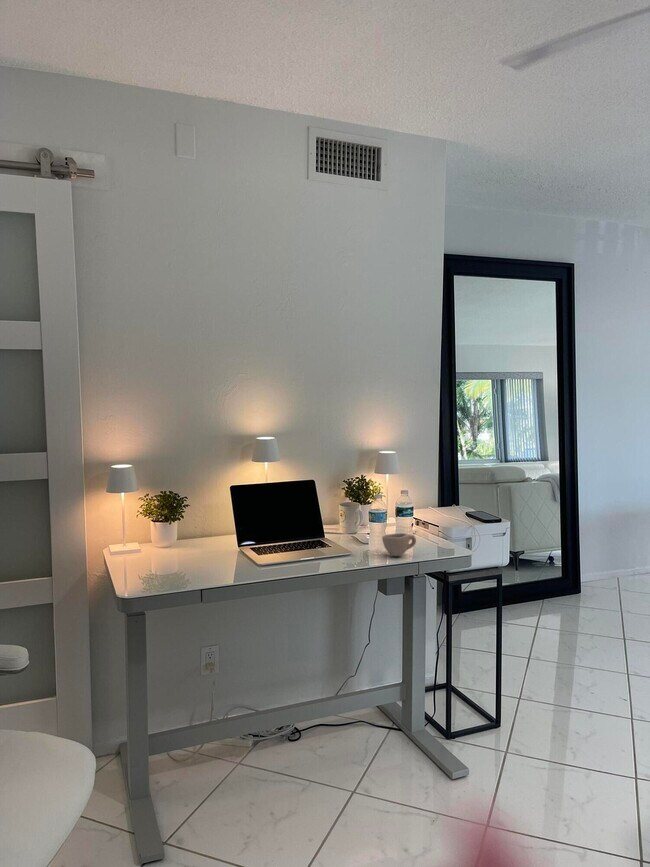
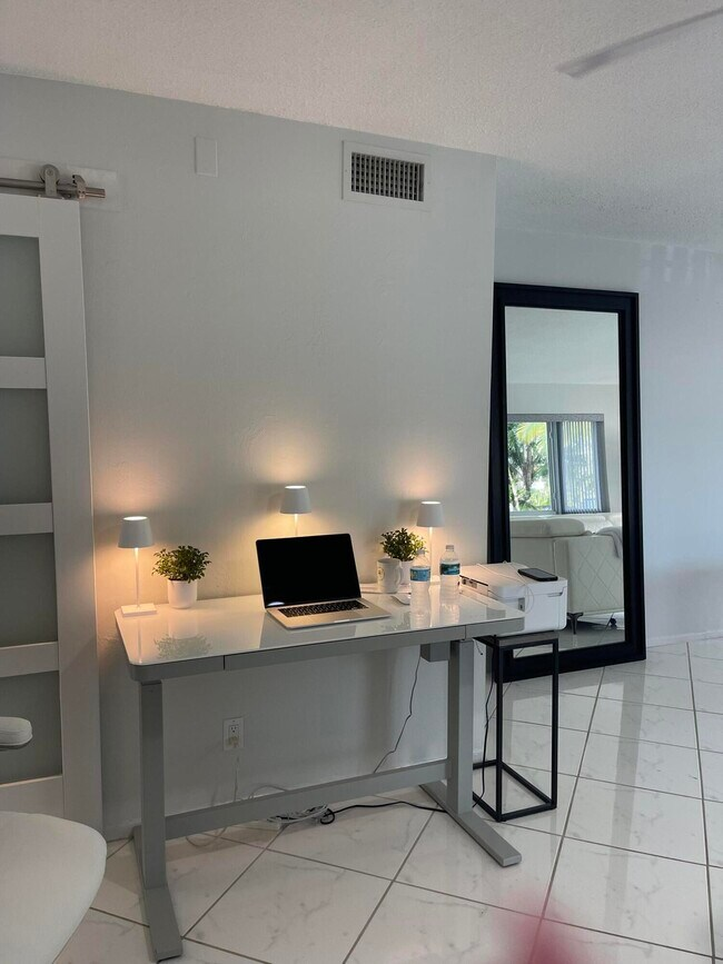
- cup [381,532,417,557]
